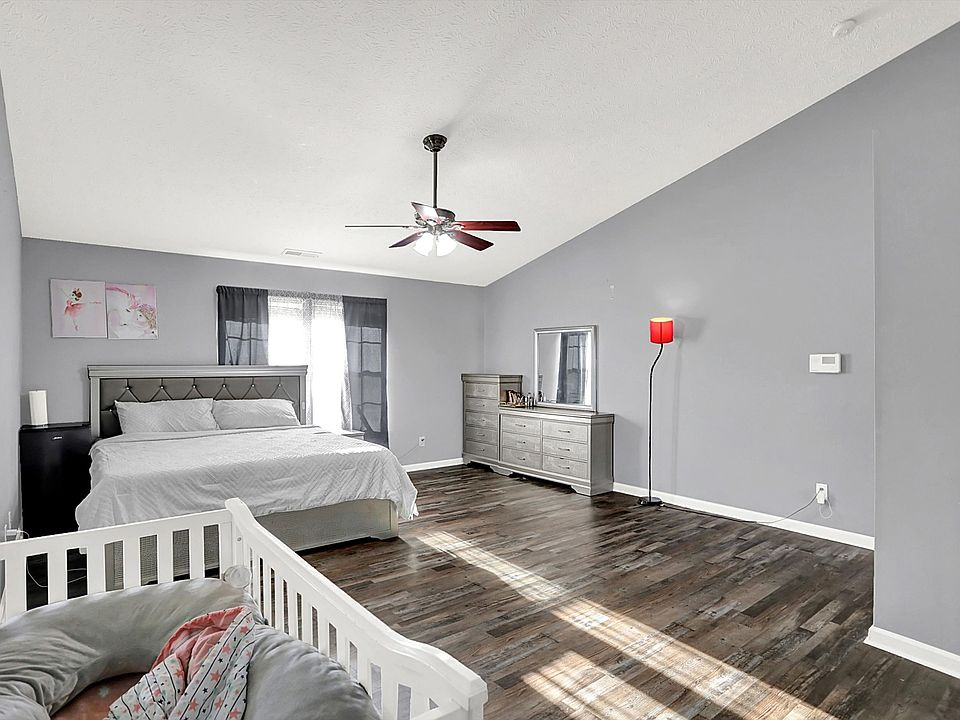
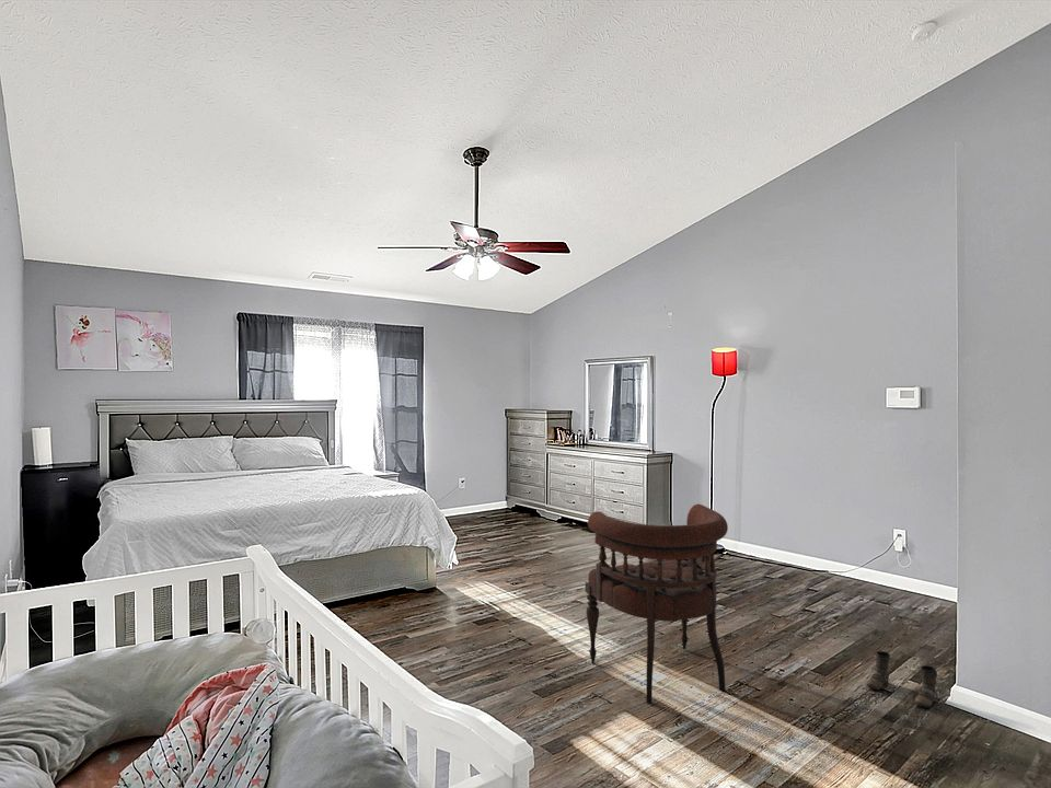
+ armchair [585,503,729,705]
+ boots [865,650,938,709]
